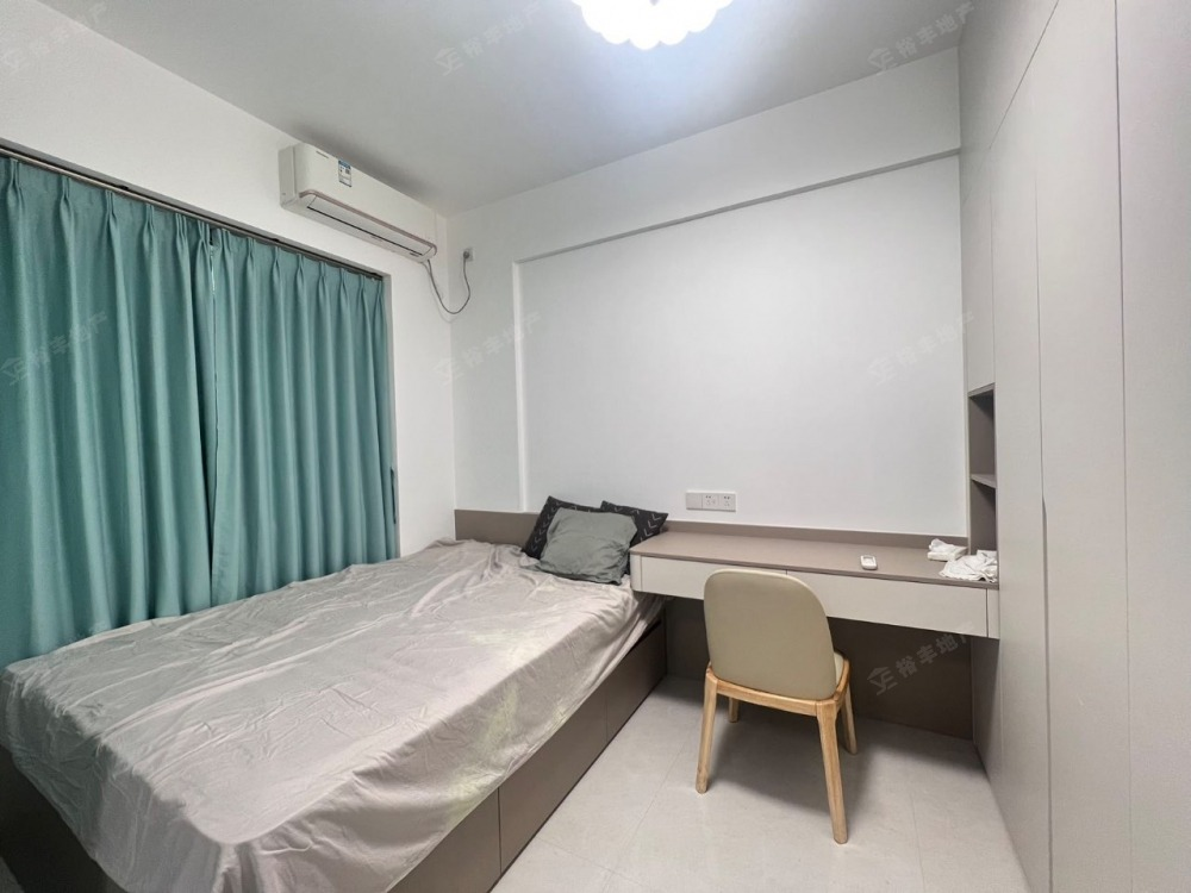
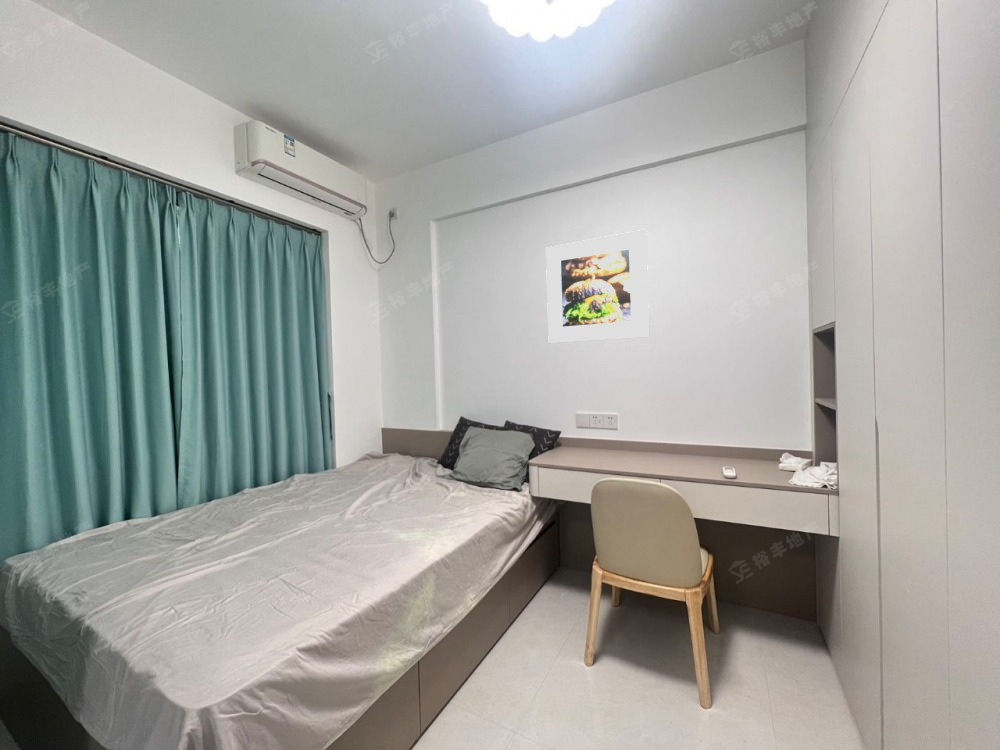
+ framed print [545,228,650,344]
